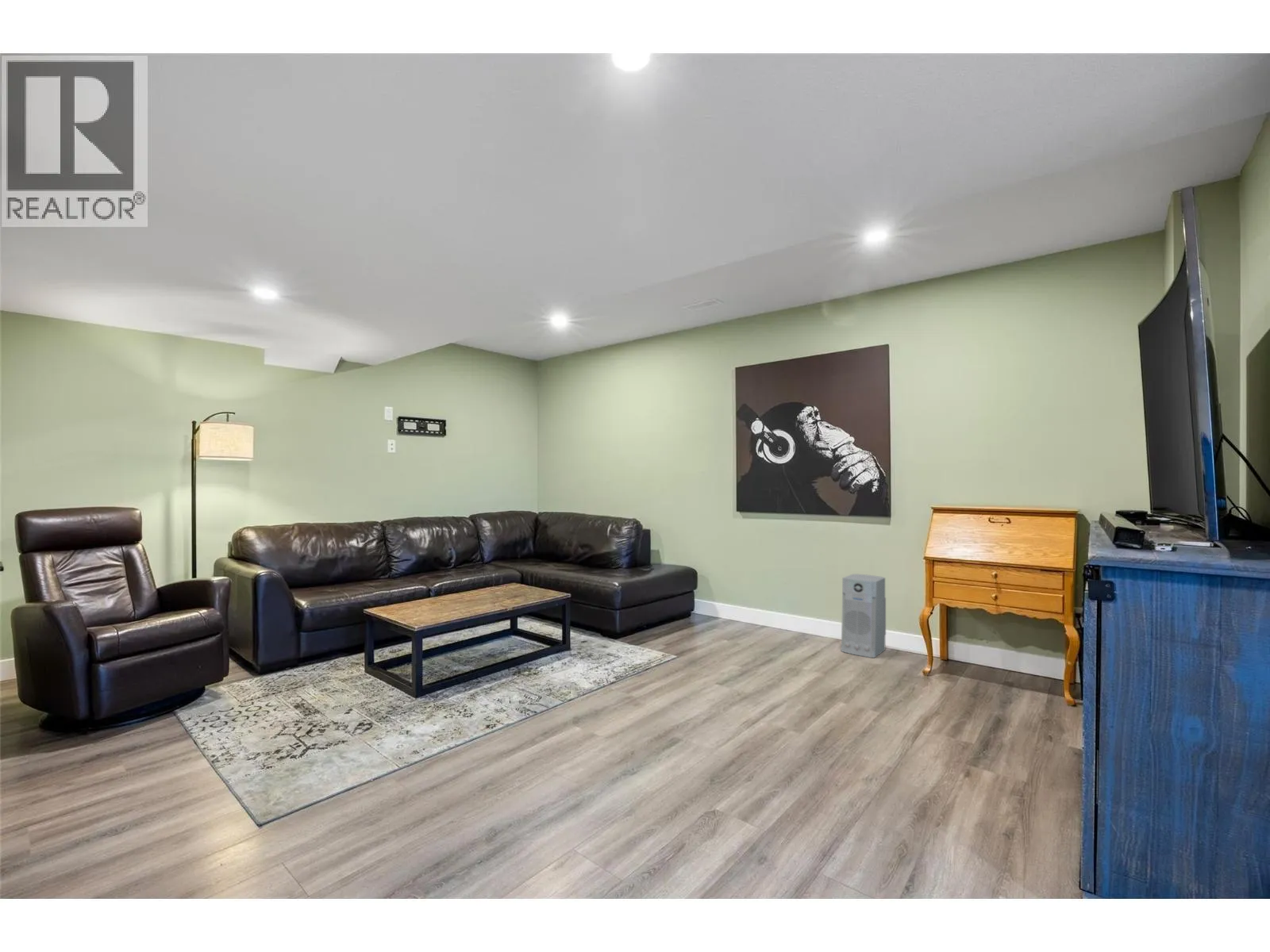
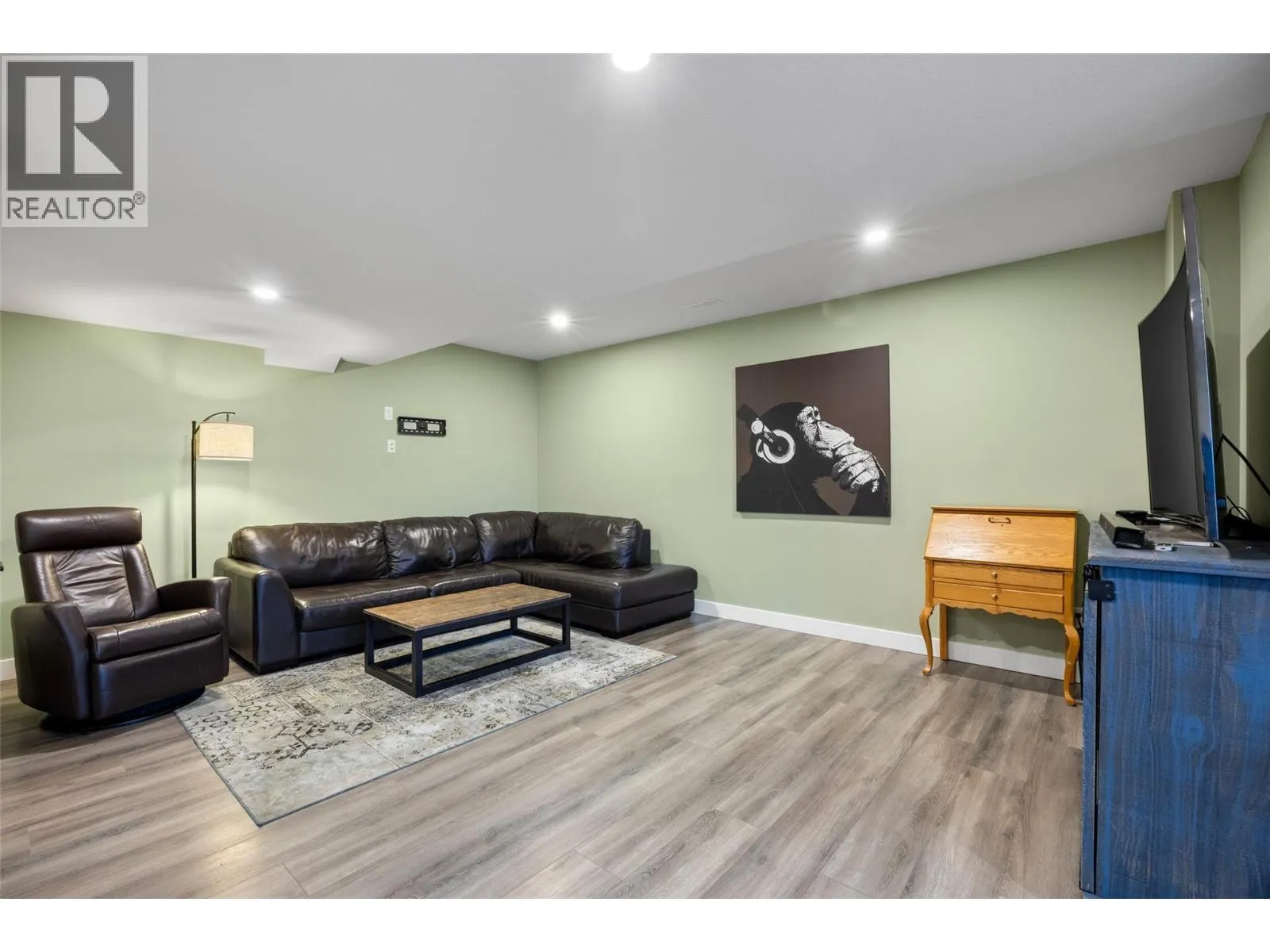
- air purifier [841,573,887,658]
